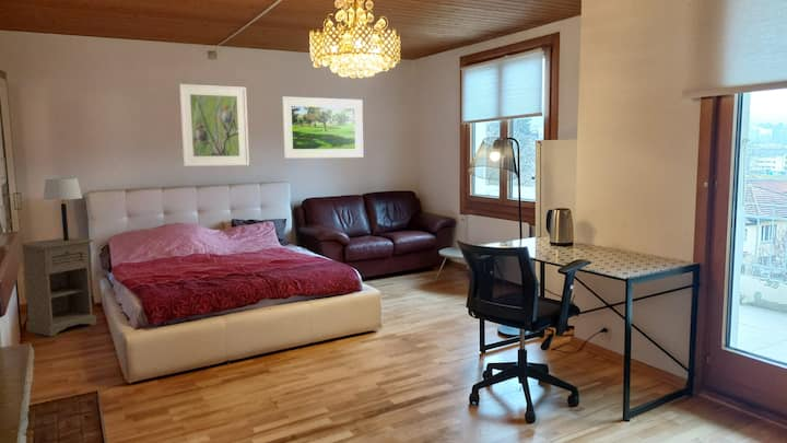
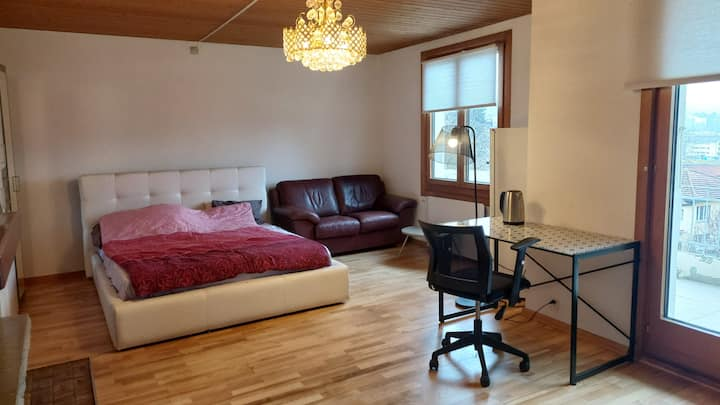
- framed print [178,83,250,167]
- nightstand [21,236,97,338]
- table lamp [43,177,83,241]
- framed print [281,95,364,160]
